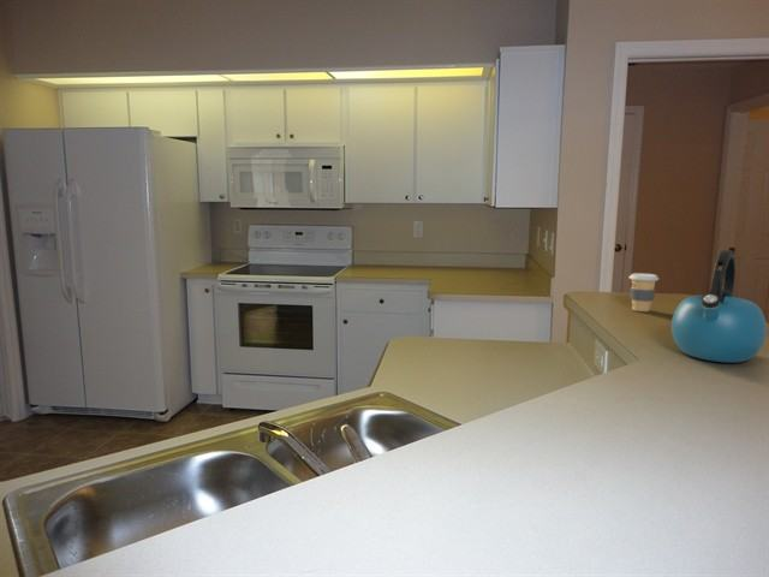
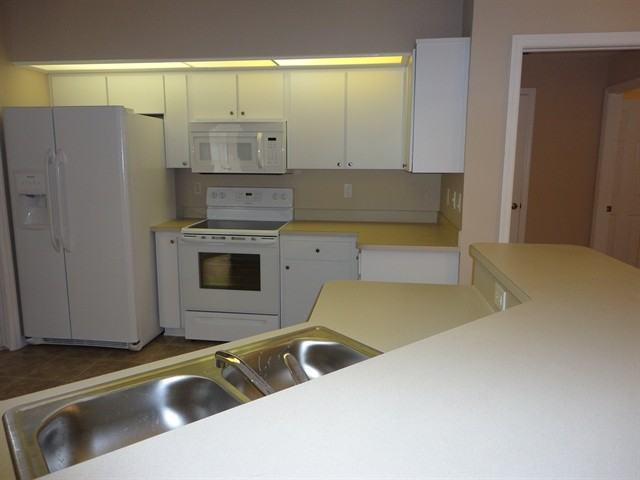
- coffee cup [628,272,660,313]
- kettle [670,249,768,363]
